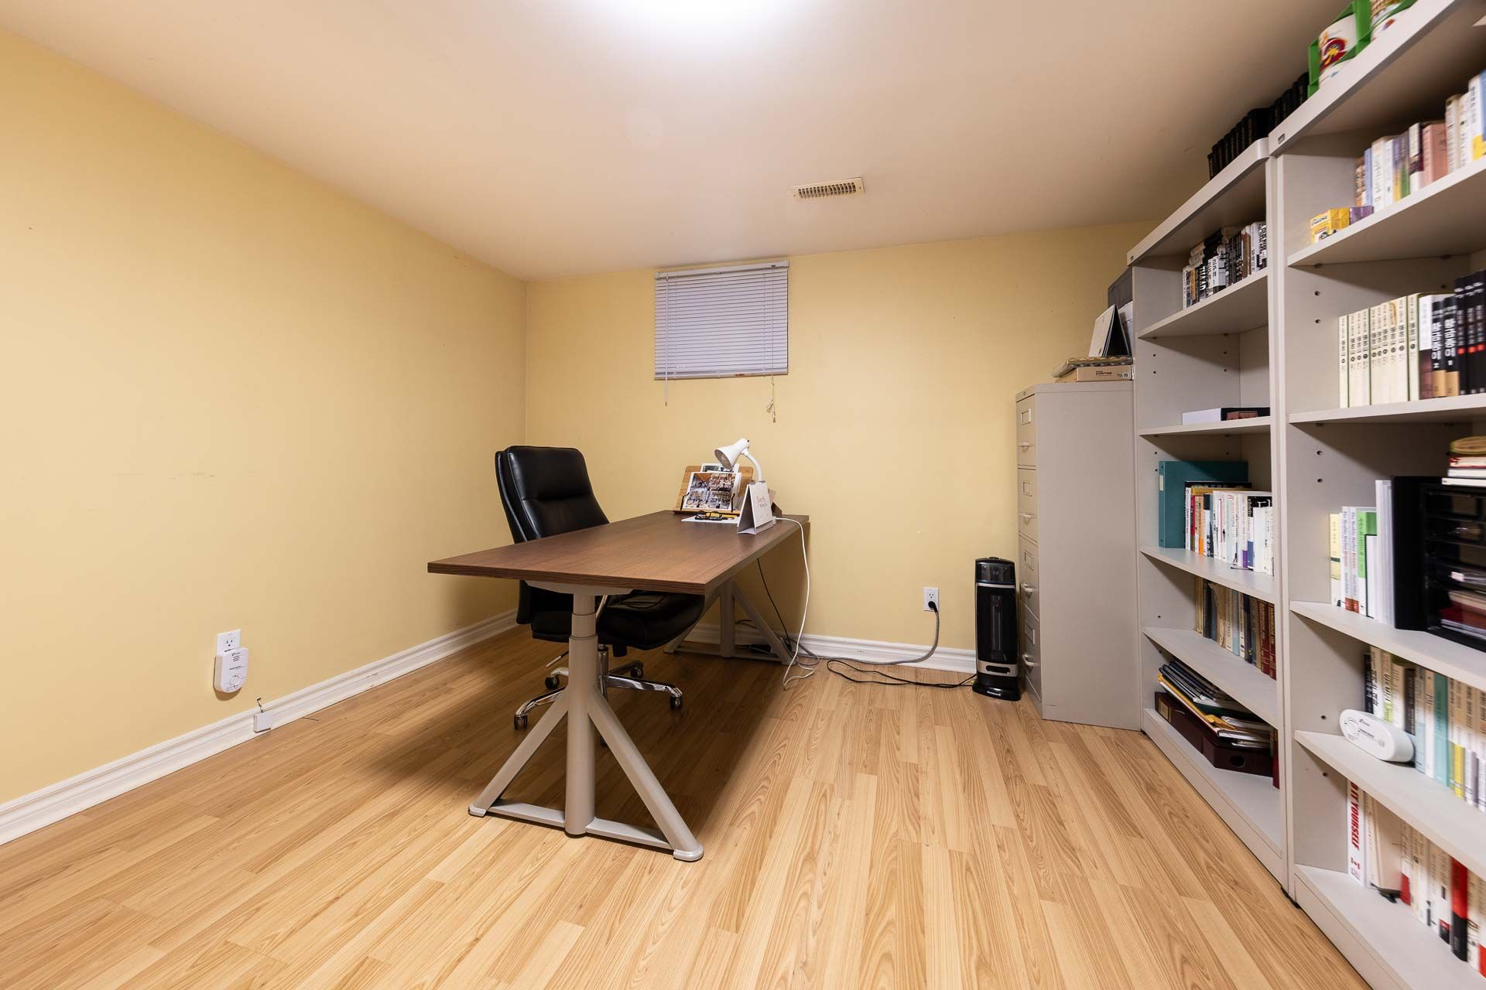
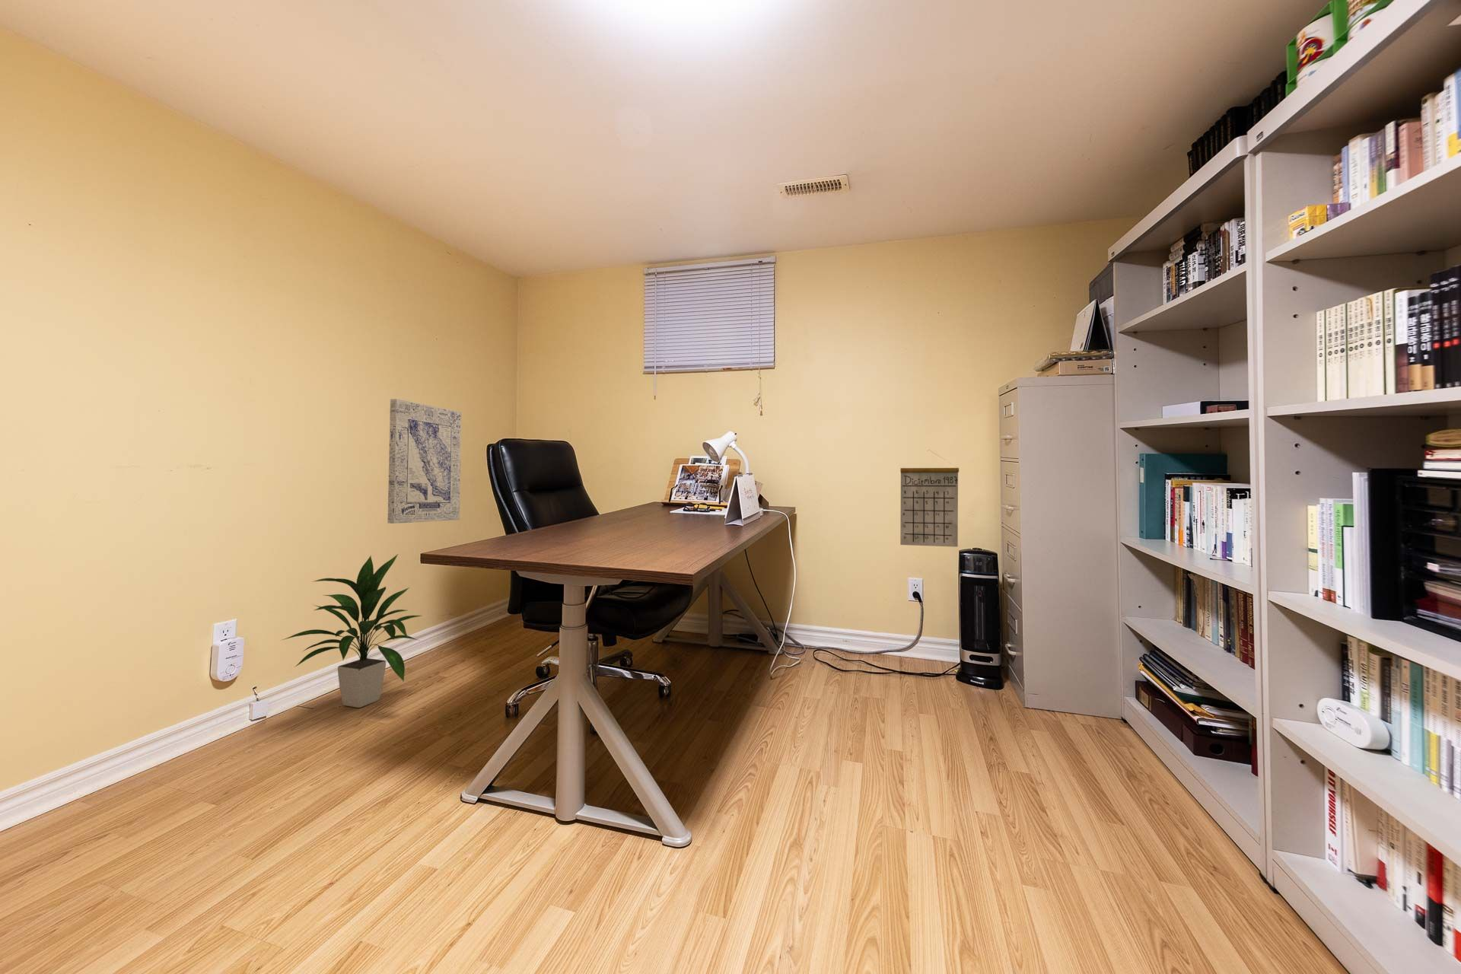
+ calendar [899,449,960,548]
+ wall art [387,398,463,524]
+ indoor plant [279,553,422,709]
